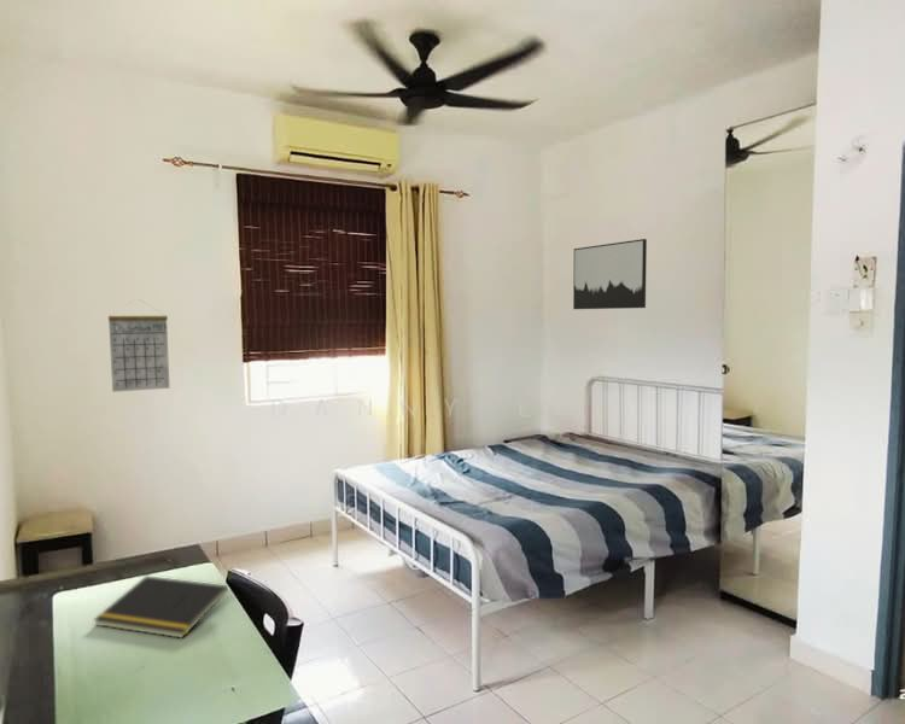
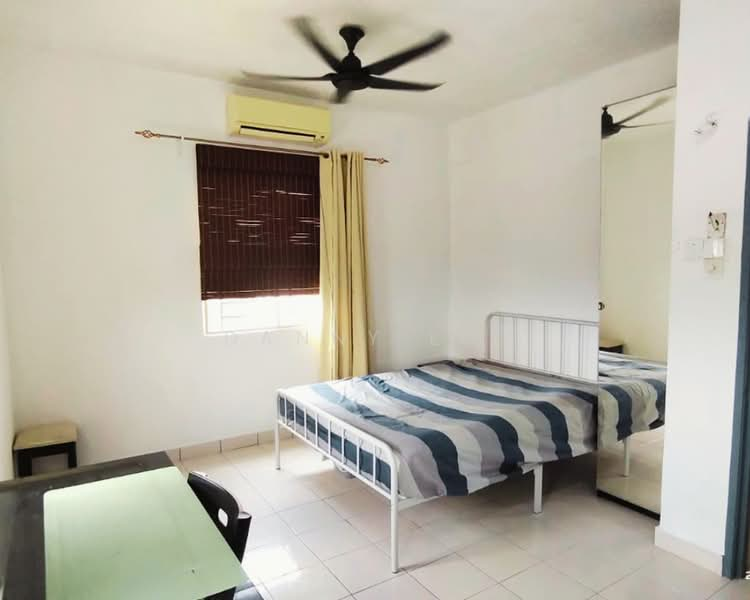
- notepad [92,574,229,640]
- wall art [572,238,648,310]
- calendar [107,299,171,393]
